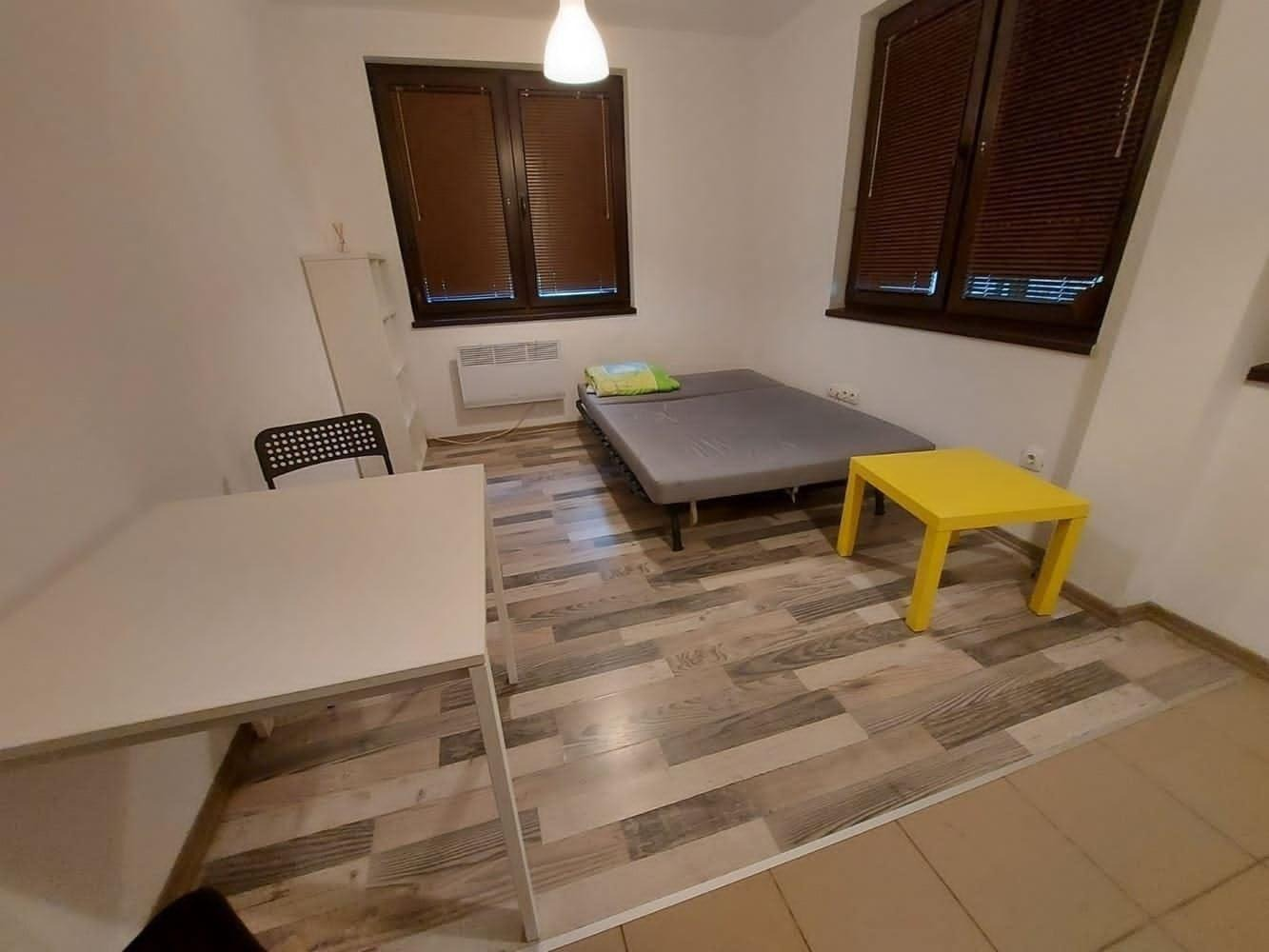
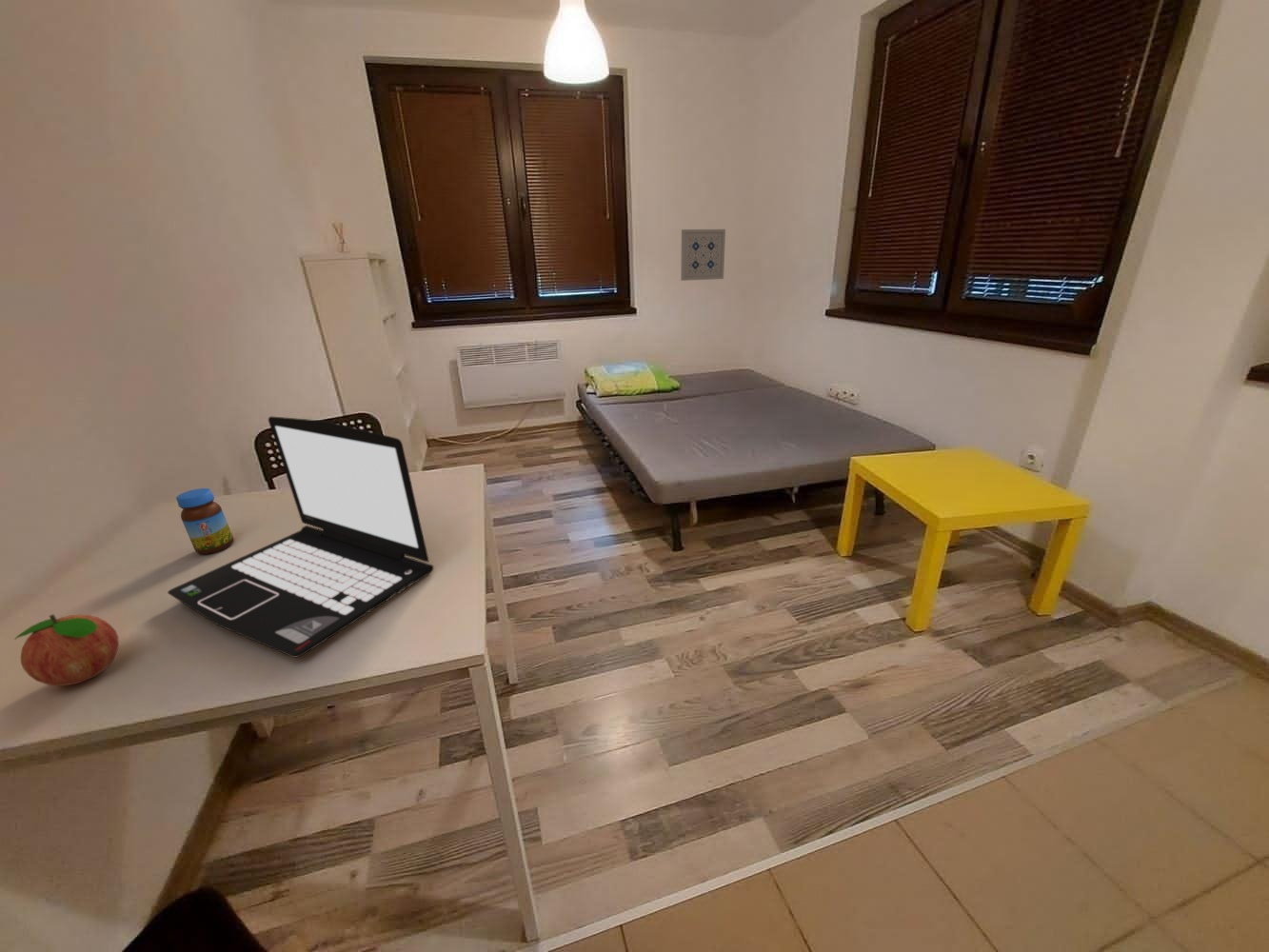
+ jar [175,487,235,555]
+ fruit [13,613,120,686]
+ laptop [167,415,435,658]
+ wall art [680,228,726,282]
